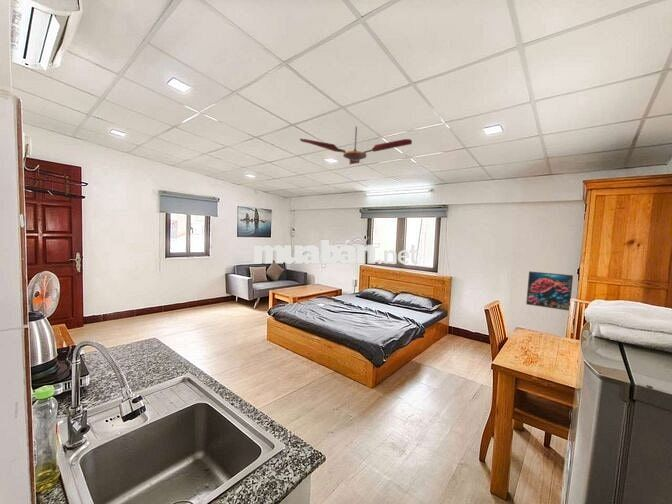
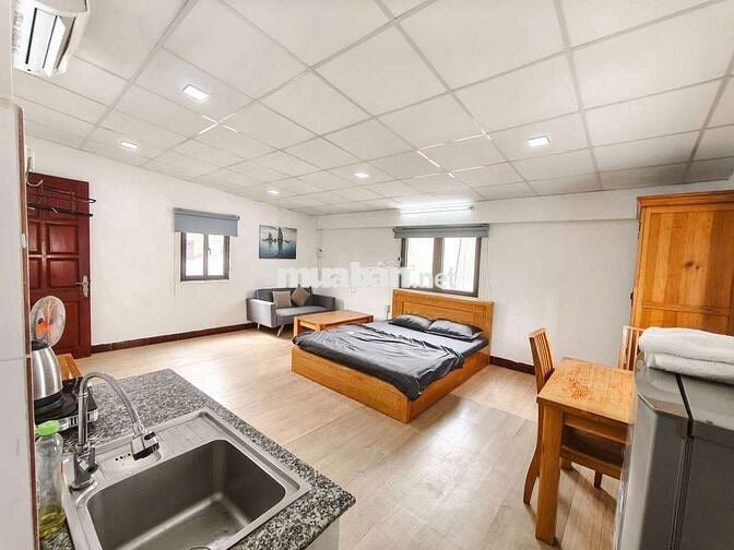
- ceiling fan [299,125,413,166]
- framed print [525,270,574,312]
